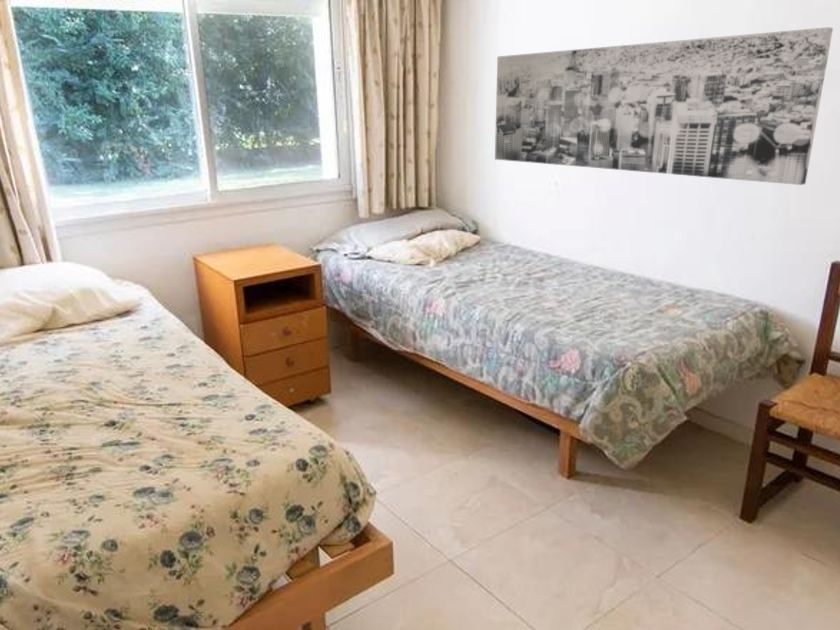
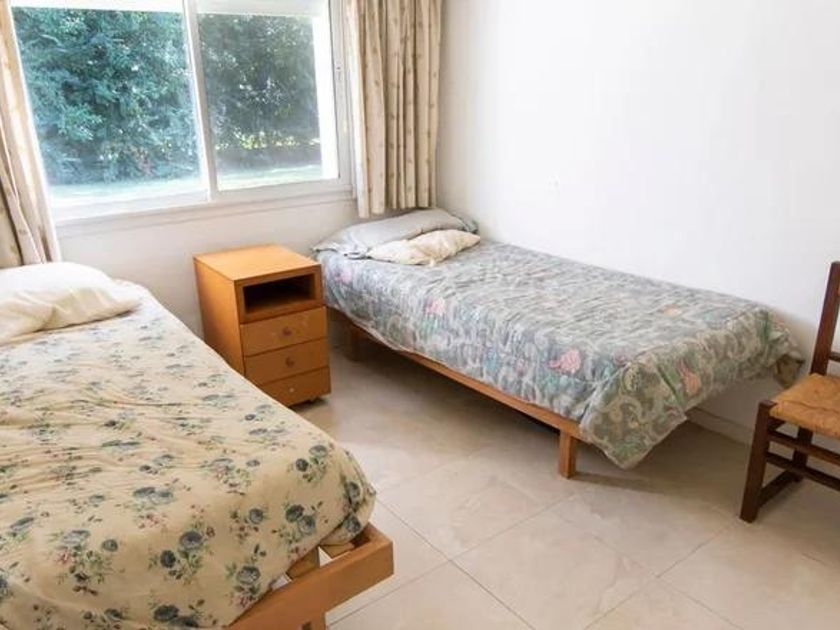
- wall art [494,26,834,186]
